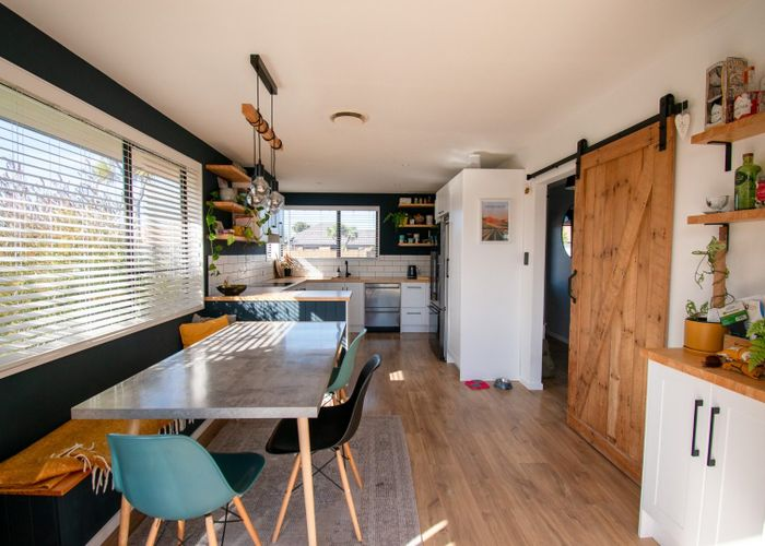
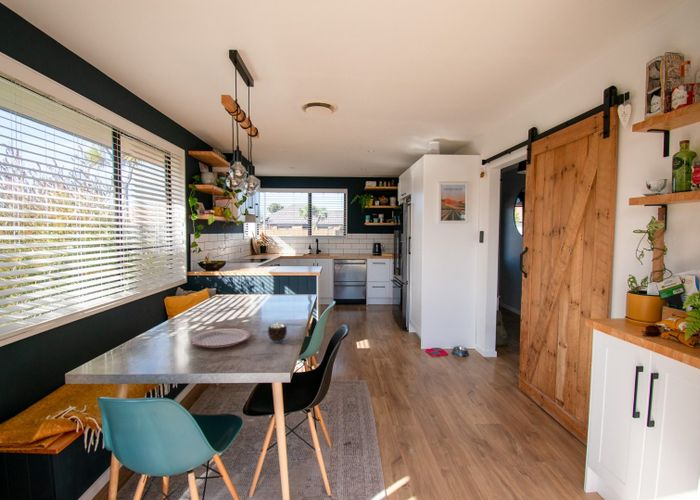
+ plate [189,327,252,349]
+ candle [267,323,288,344]
